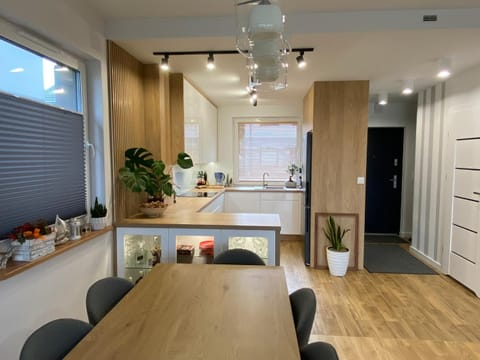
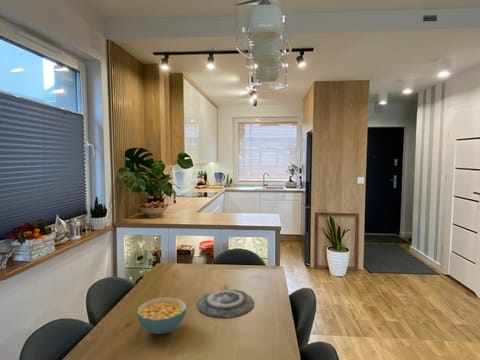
+ plate [196,289,255,319]
+ cereal bowl [136,296,187,335]
